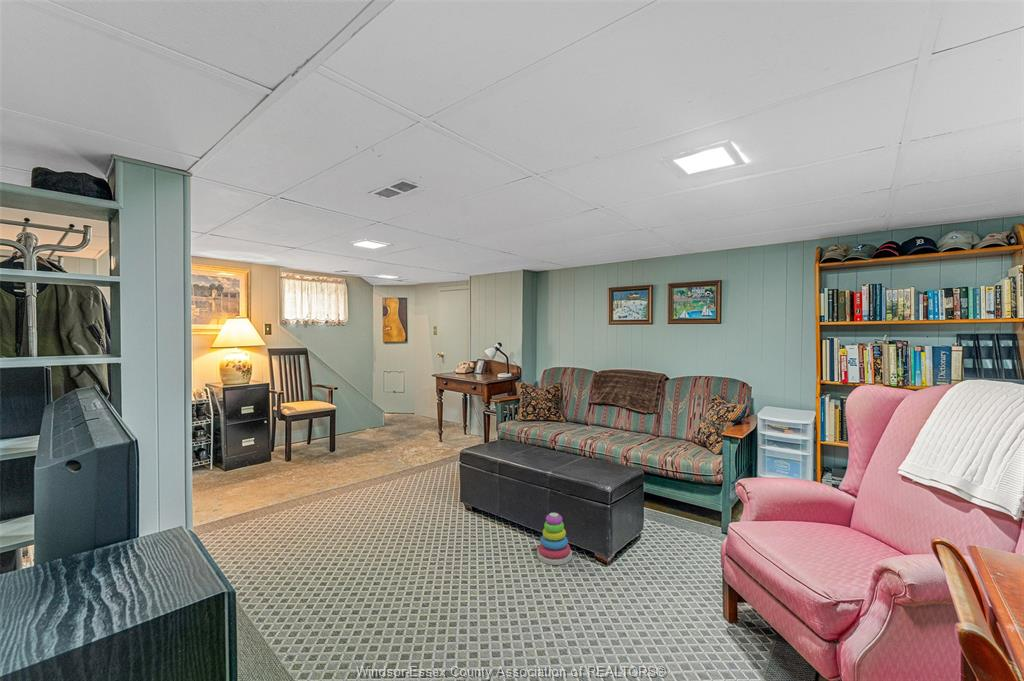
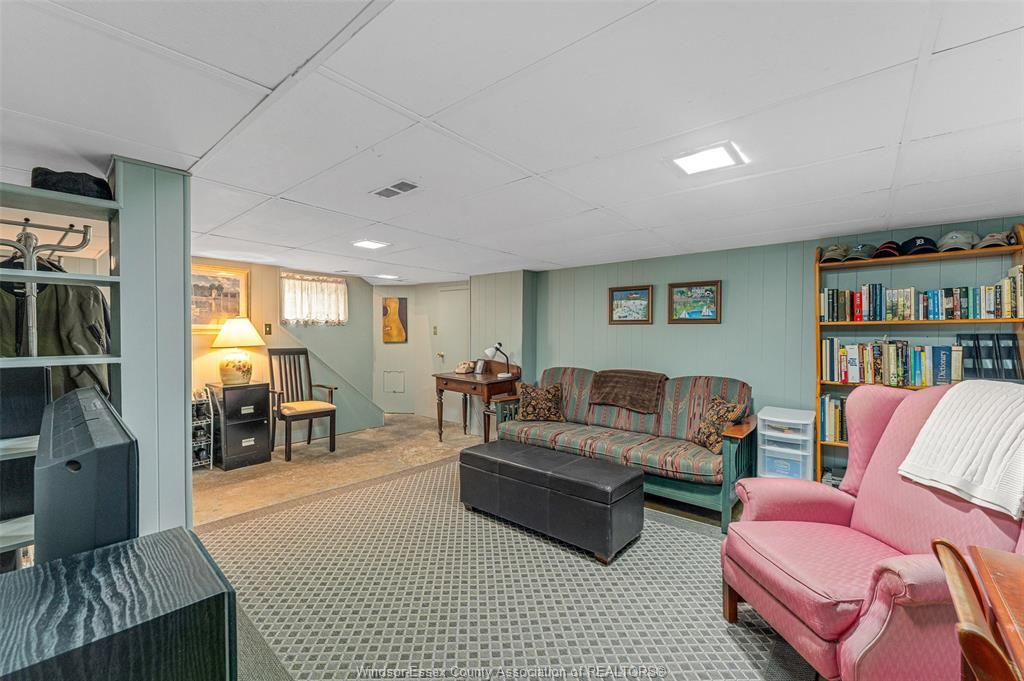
- stacking toy [536,512,573,566]
